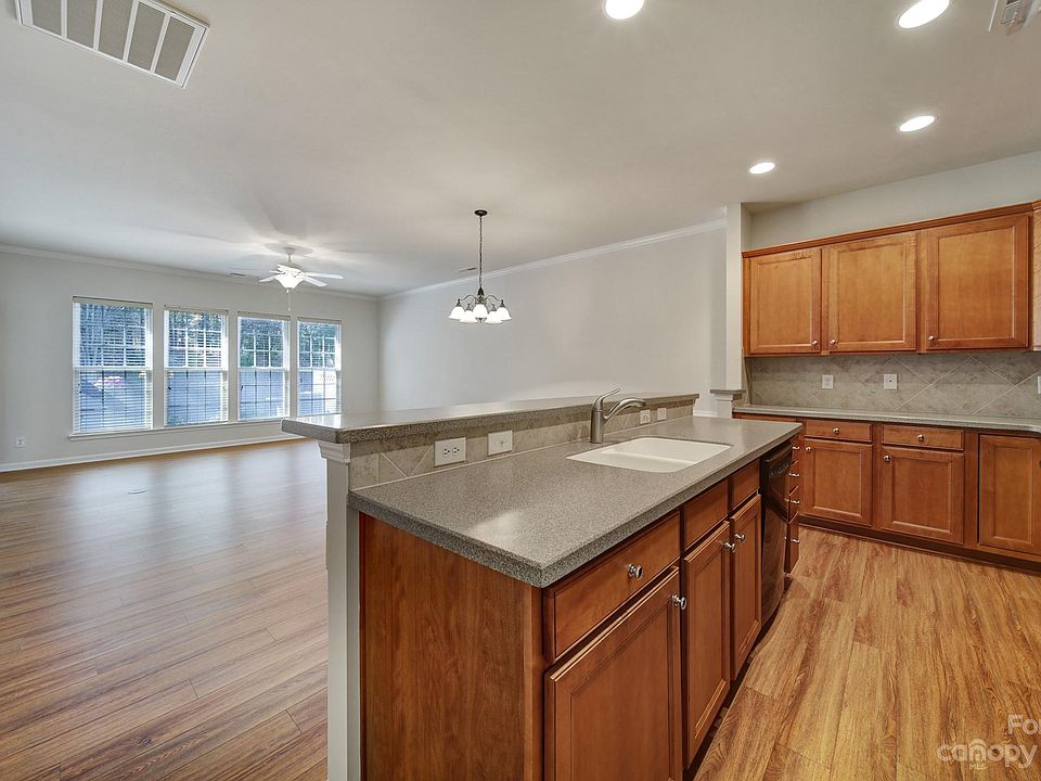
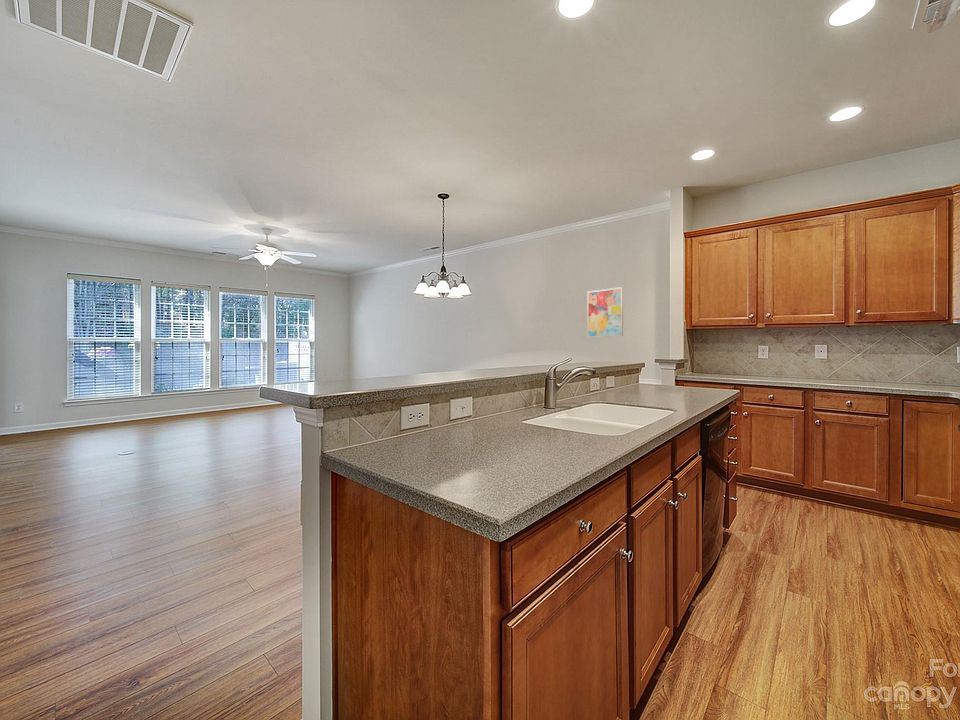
+ wall art [586,286,624,339]
